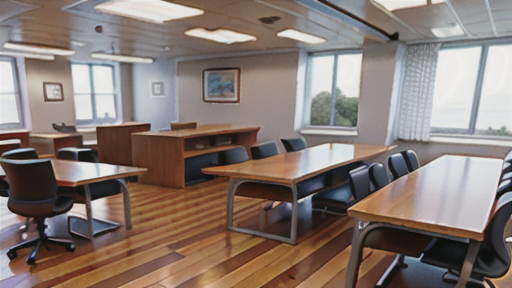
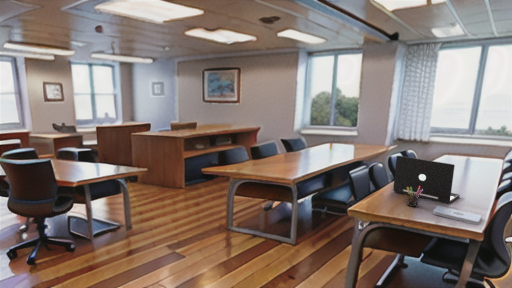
+ pen holder [406,186,423,208]
+ laptop [392,155,461,205]
+ notepad [432,205,483,225]
